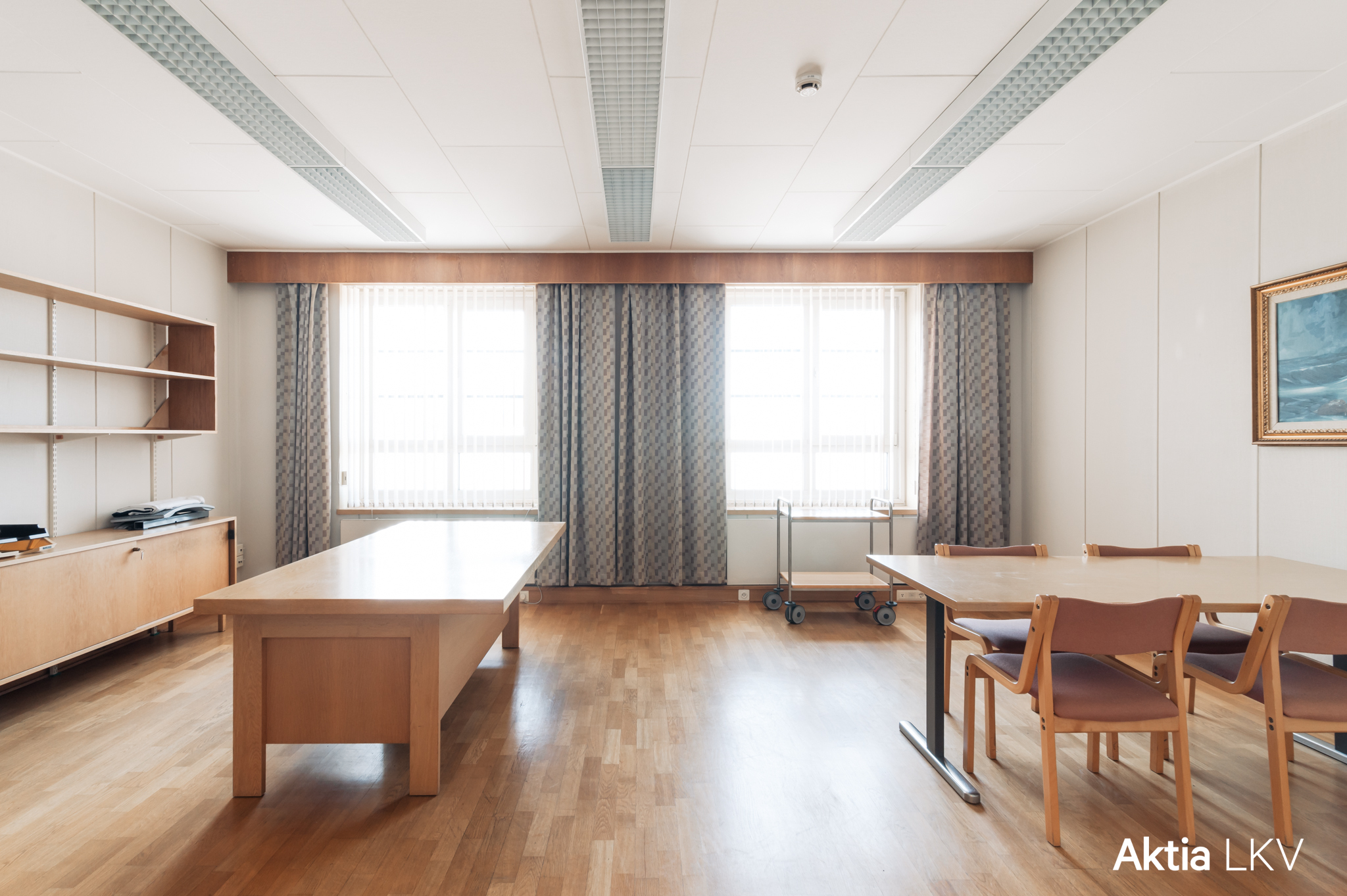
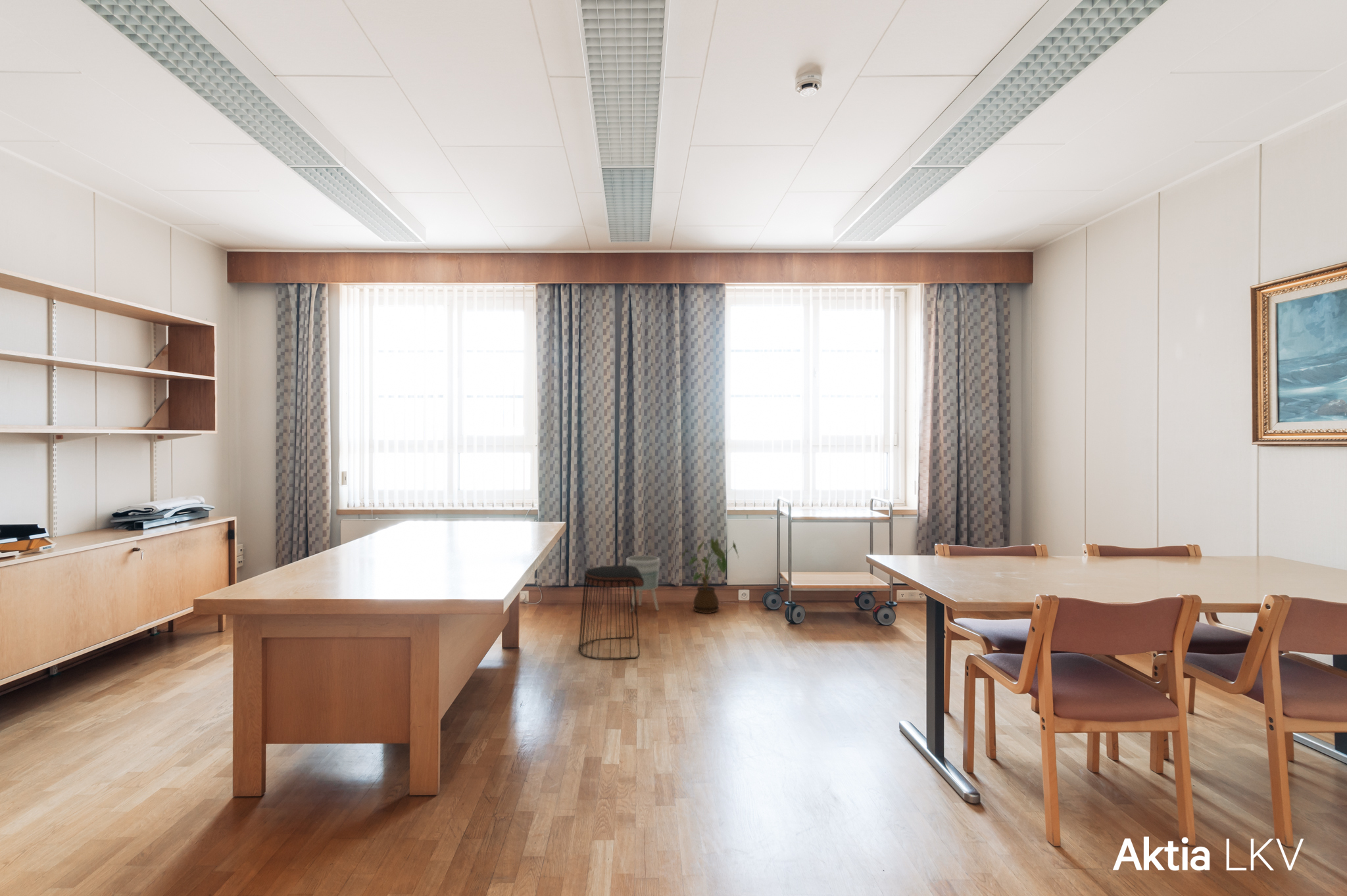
+ house plant [681,538,739,614]
+ stool [577,565,644,660]
+ planter [625,555,660,613]
